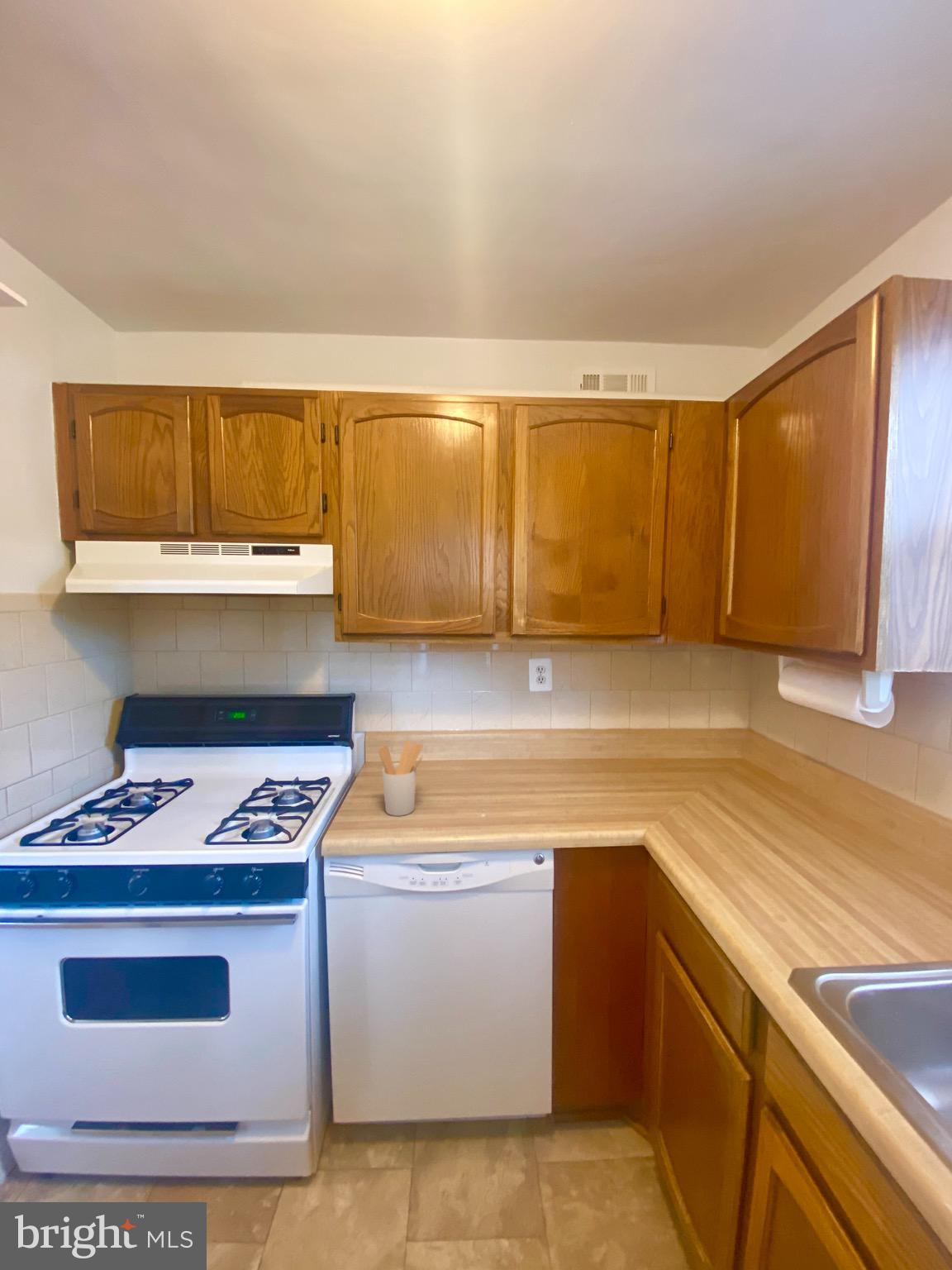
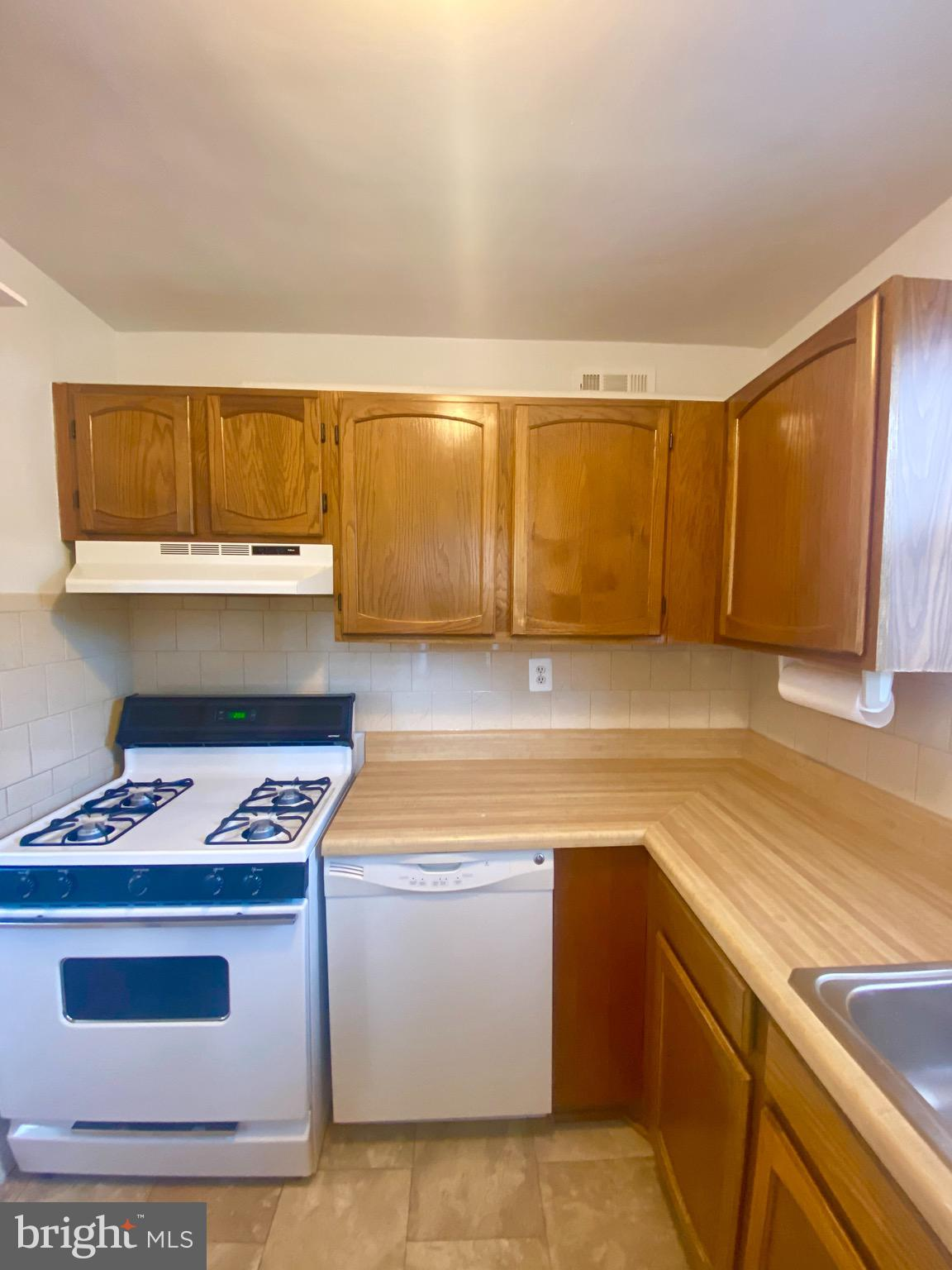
- utensil holder [378,740,424,817]
